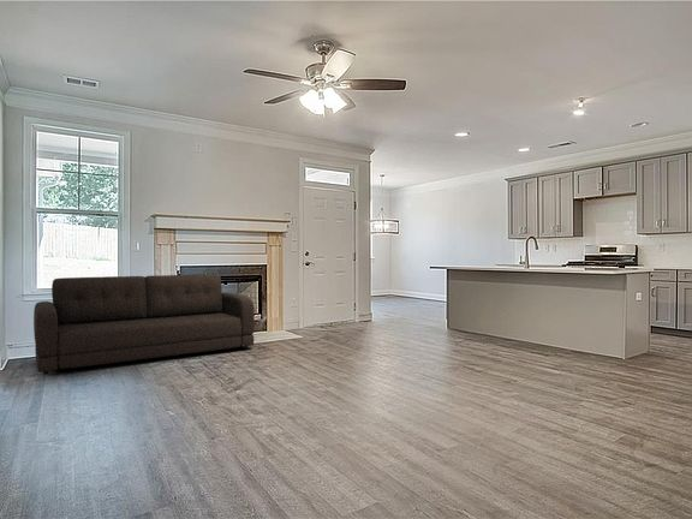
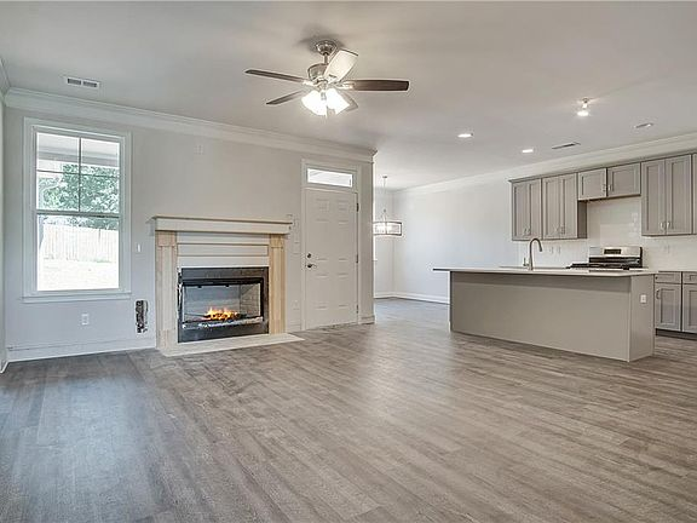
- sofa [32,273,256,376]
